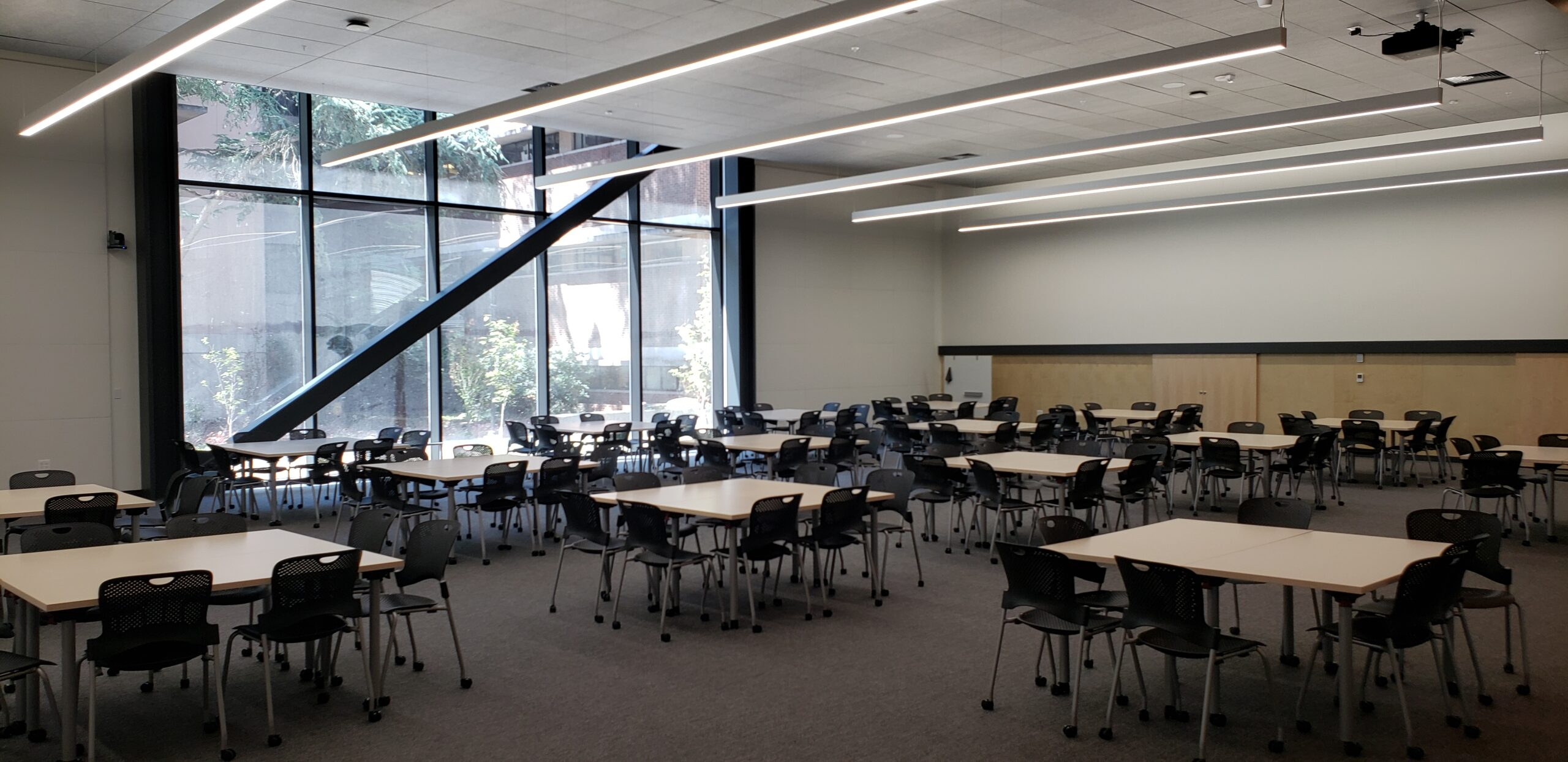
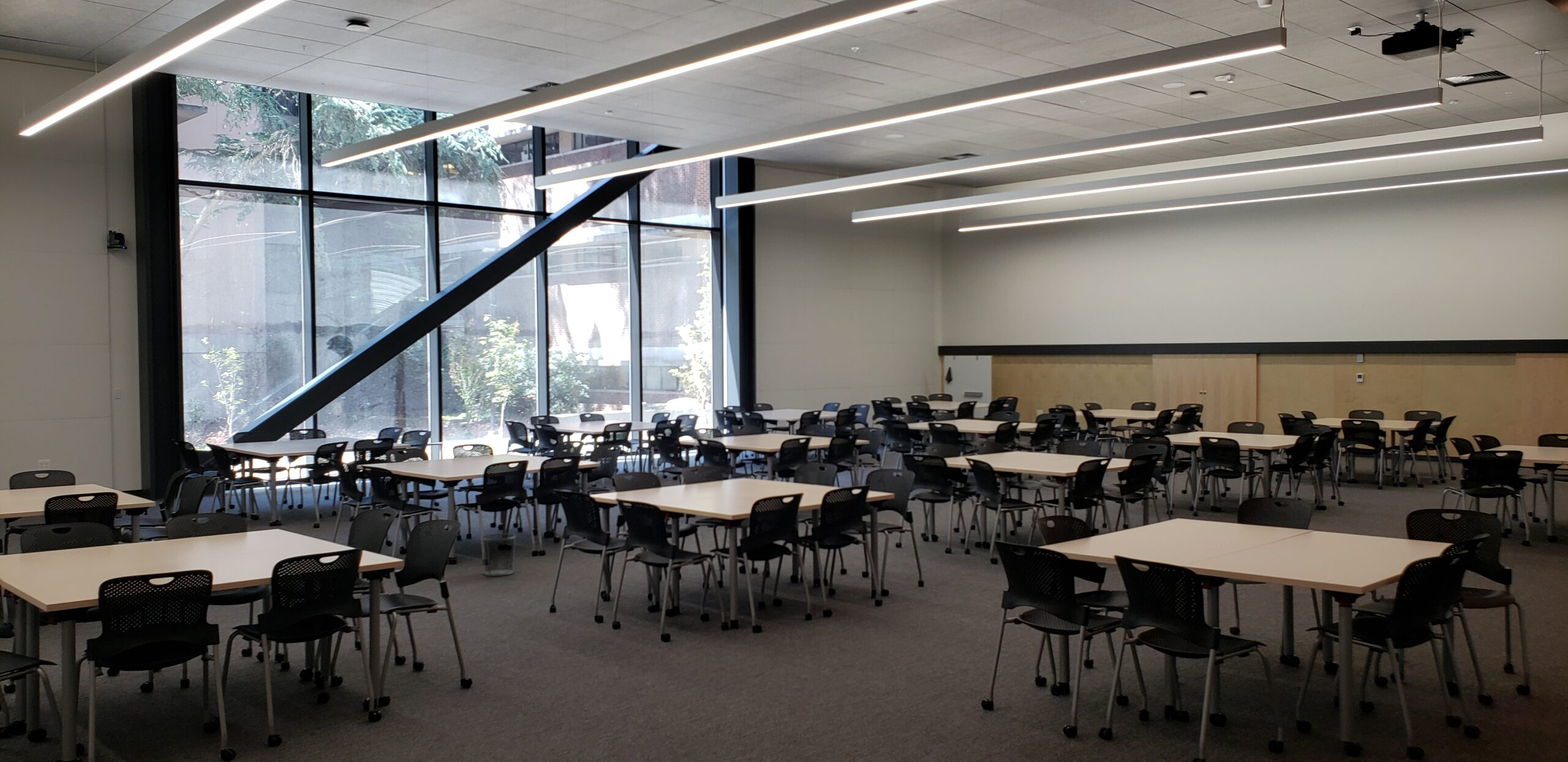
+ waste bin [480,533,517,576]
